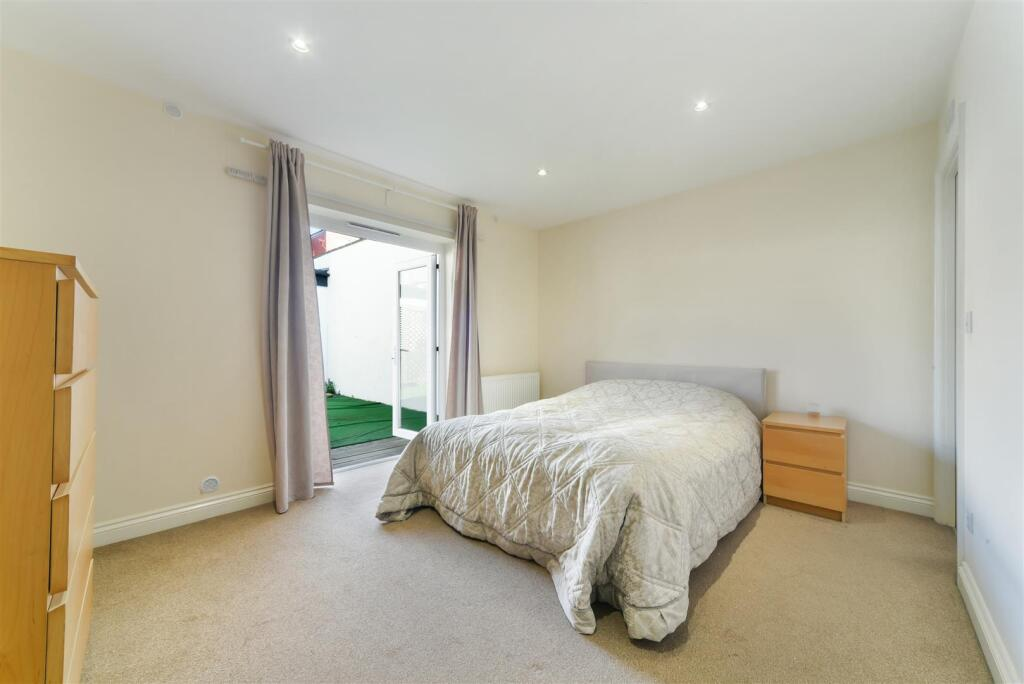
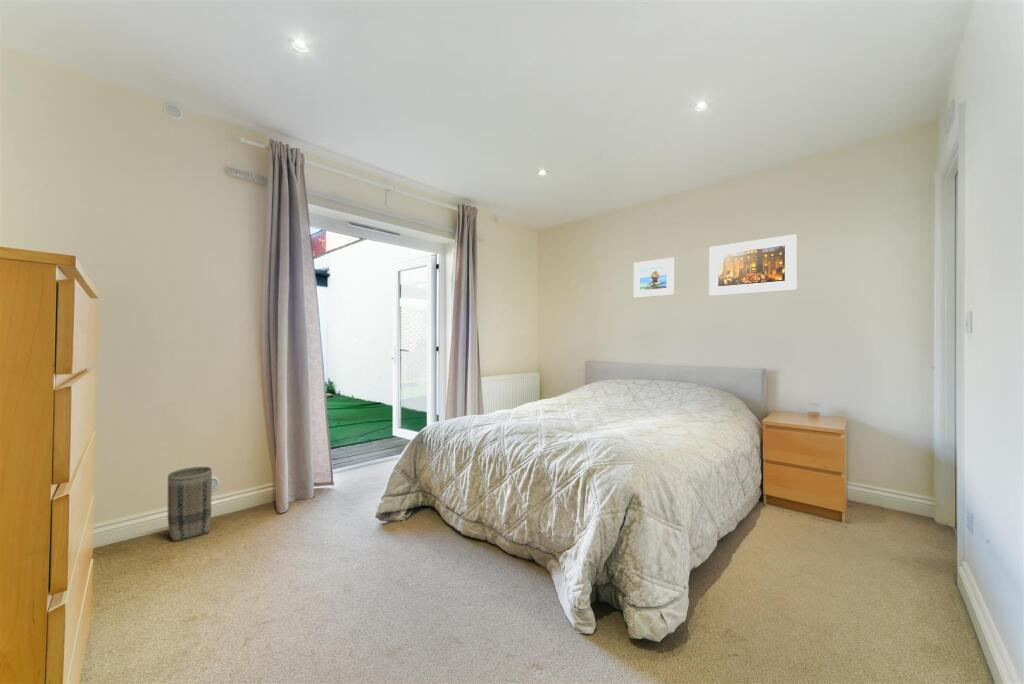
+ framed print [708,233,798,297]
+ basket [167,466,213,542]
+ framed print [633,257,675,298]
